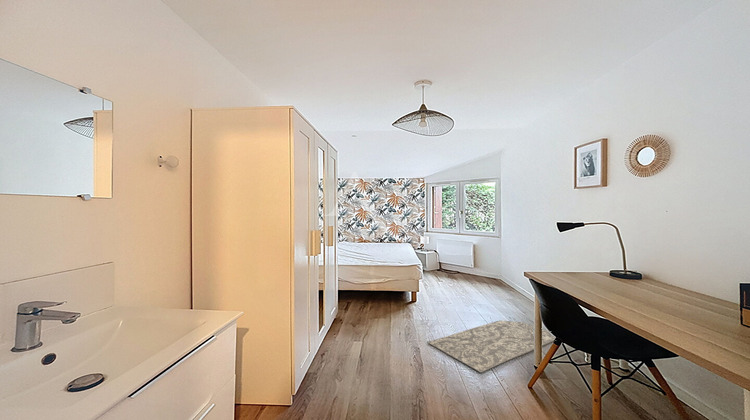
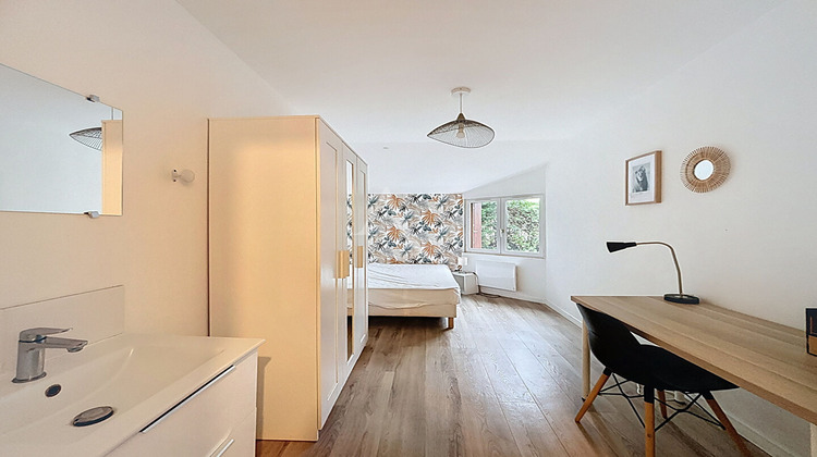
- rug [426,319,555,374]
